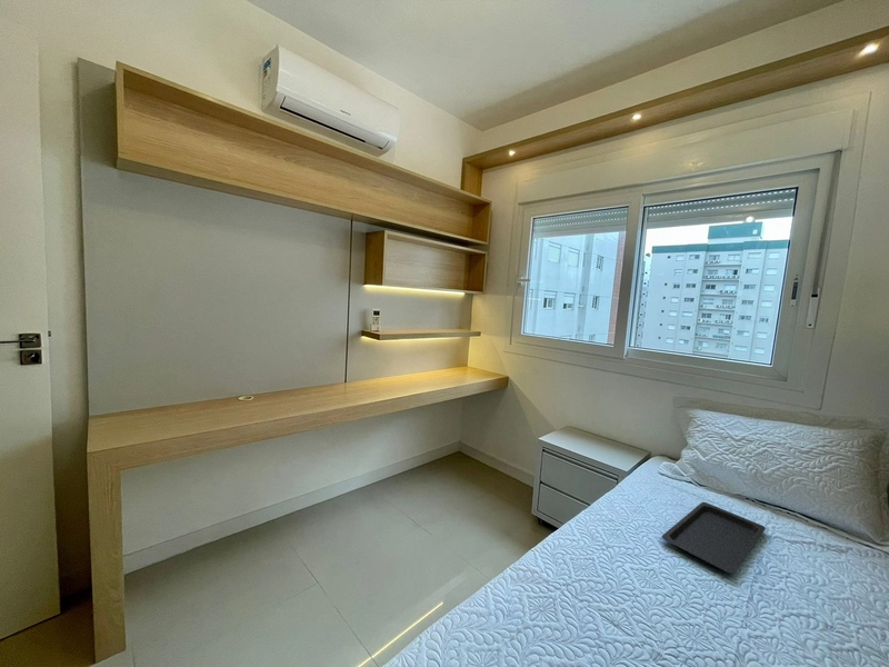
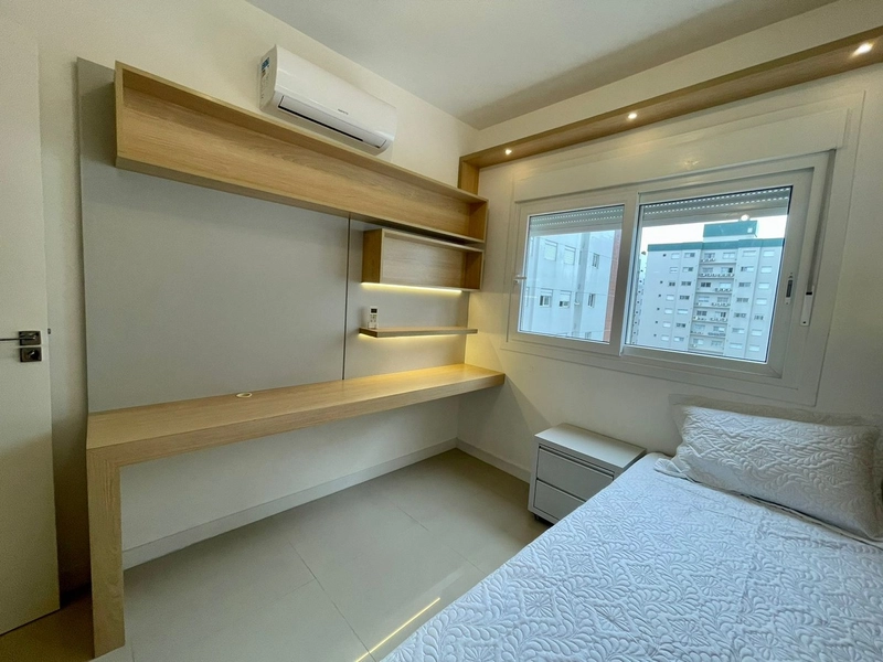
- serving tray [660,501,767,575]
